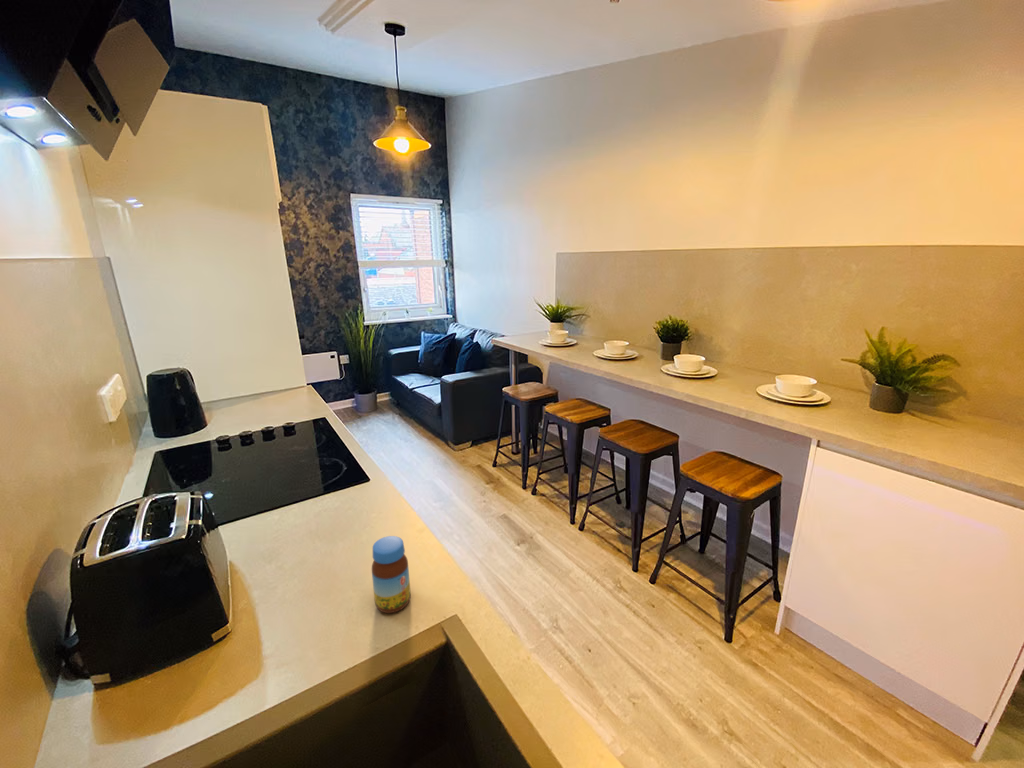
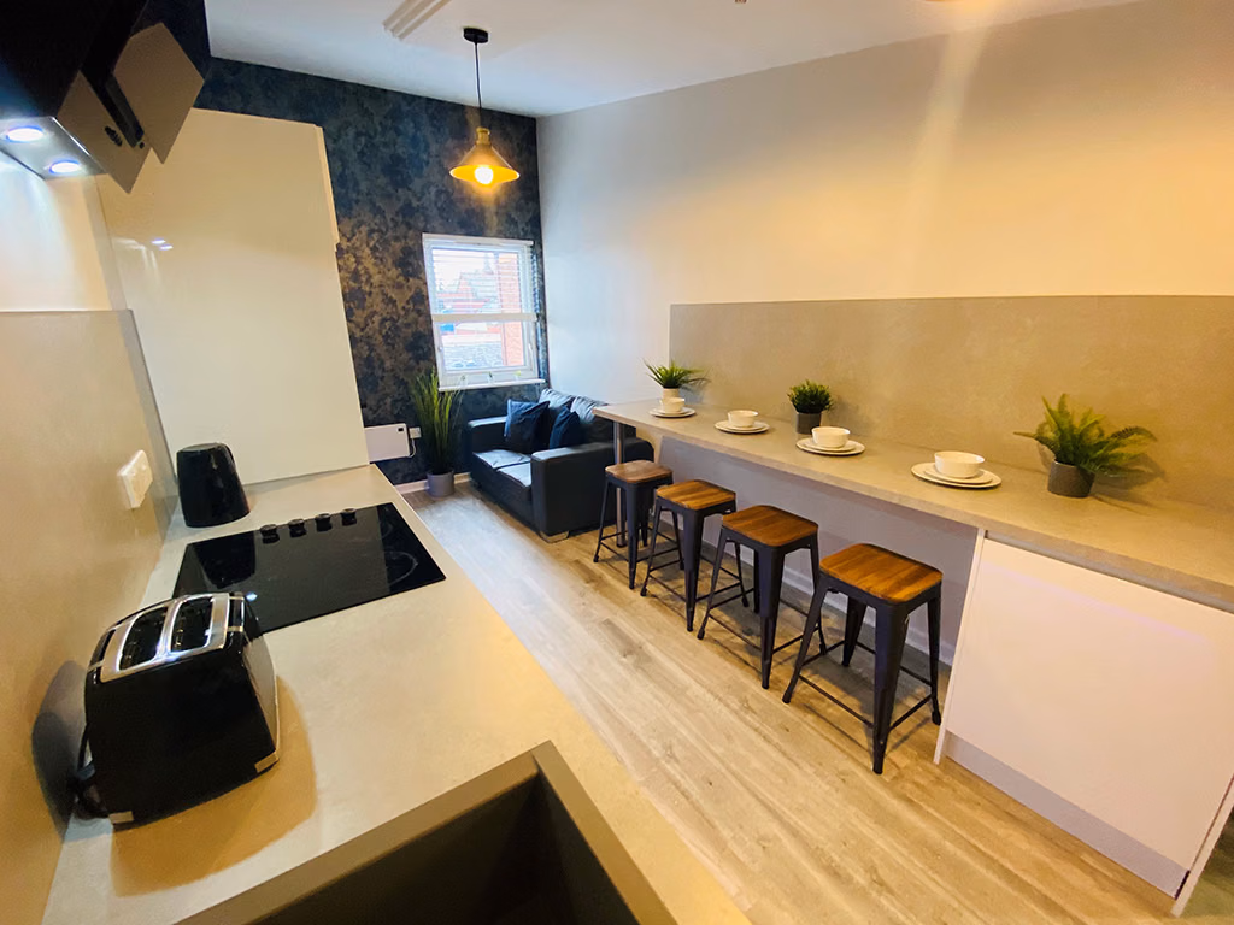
- jar [371,535,412,614]
